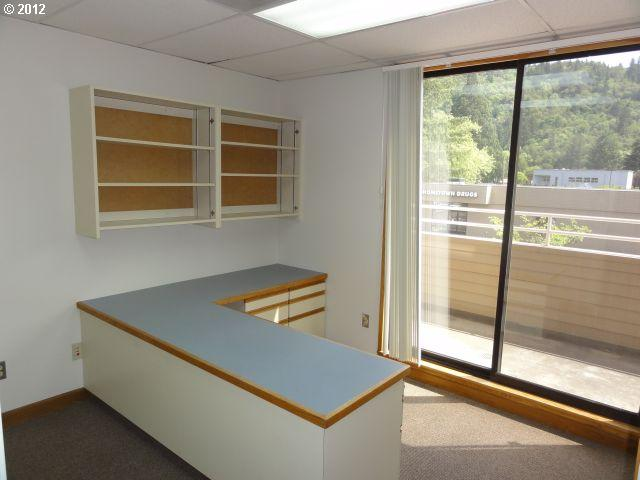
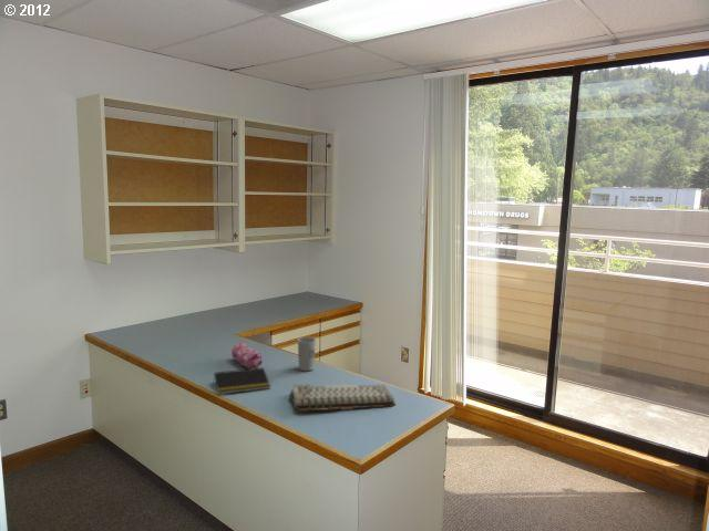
+ pencil case [230,342,264,369]
+ cup [297,336,317,372]
+ notepad [213,366,271,396]
+ keyboard [289,383,397,412]
